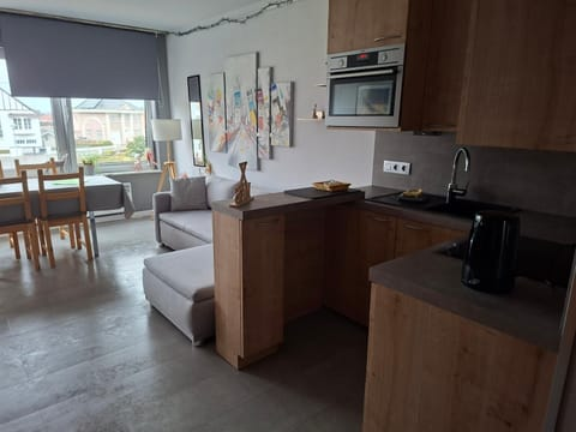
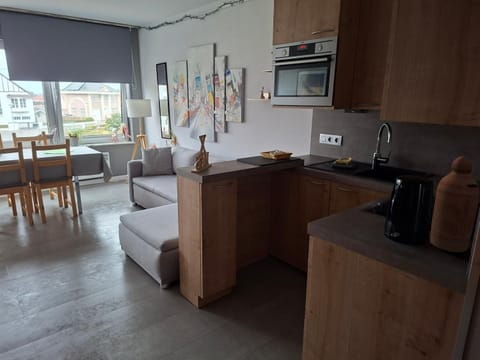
+ bottle [429,155,480,253]
